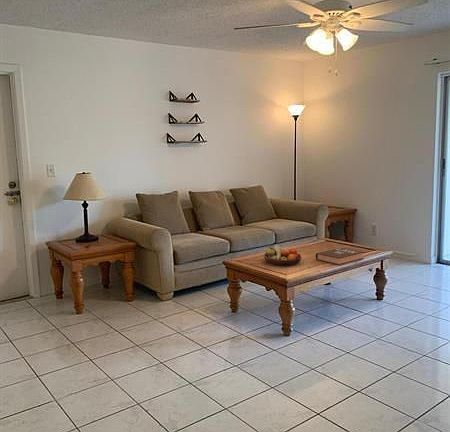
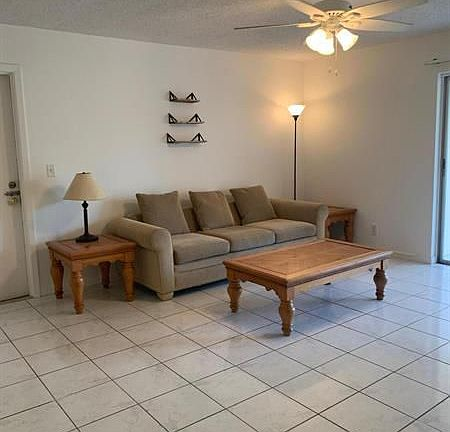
- fruit bowl [263,244,302,267]
- book [315,247,365,266]
